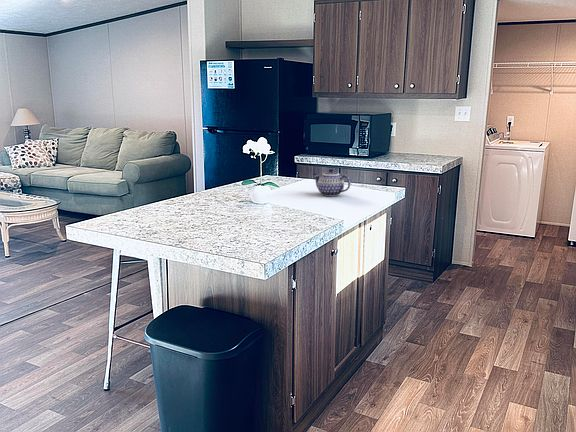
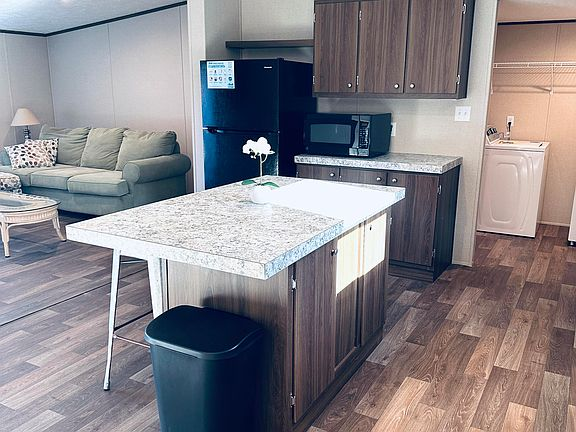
- teapot [312,168,351,197]
